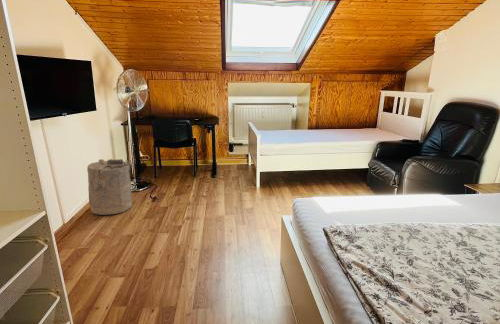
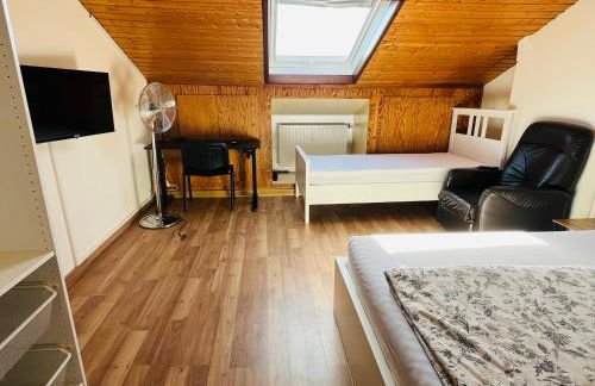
- laundry hamper [86,158,133,216]
